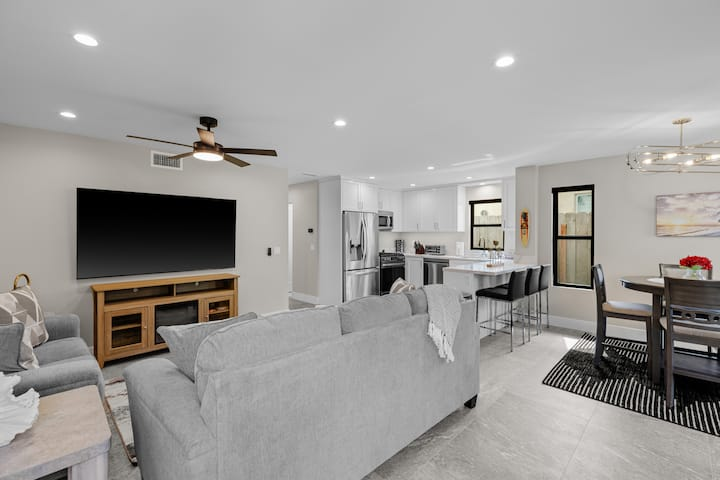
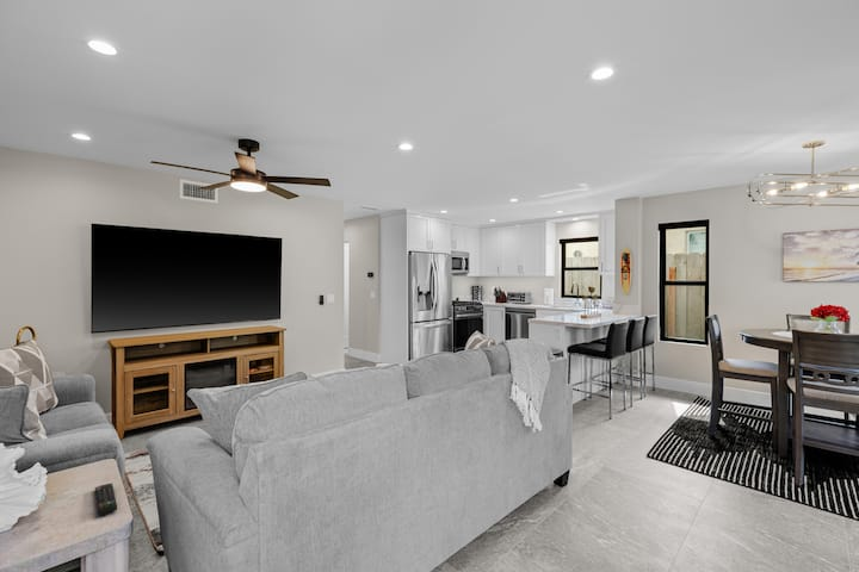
+ remote control [94,483,118,516]
